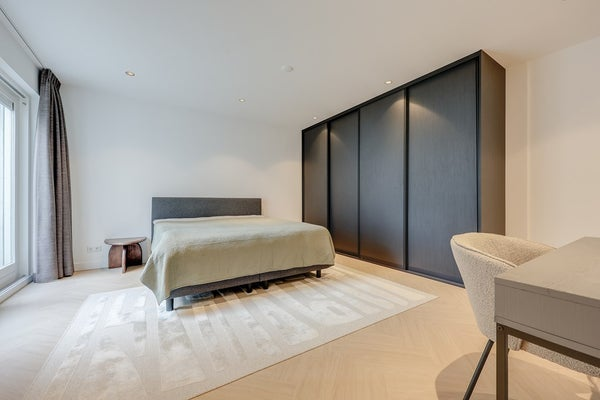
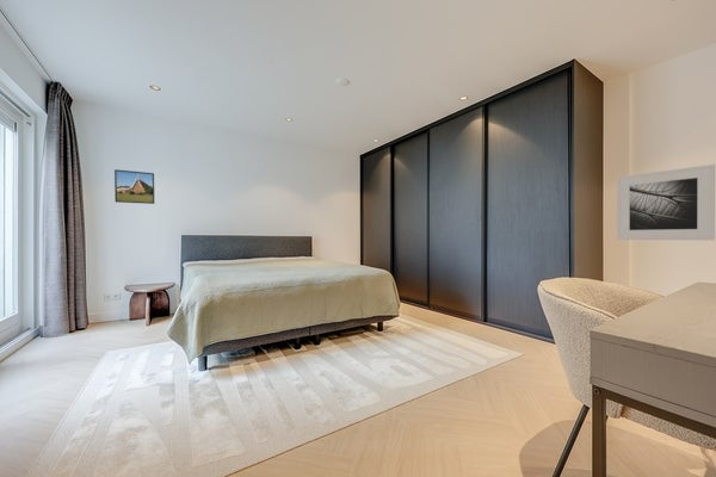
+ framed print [616,163,716,241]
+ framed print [113,168,155,205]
